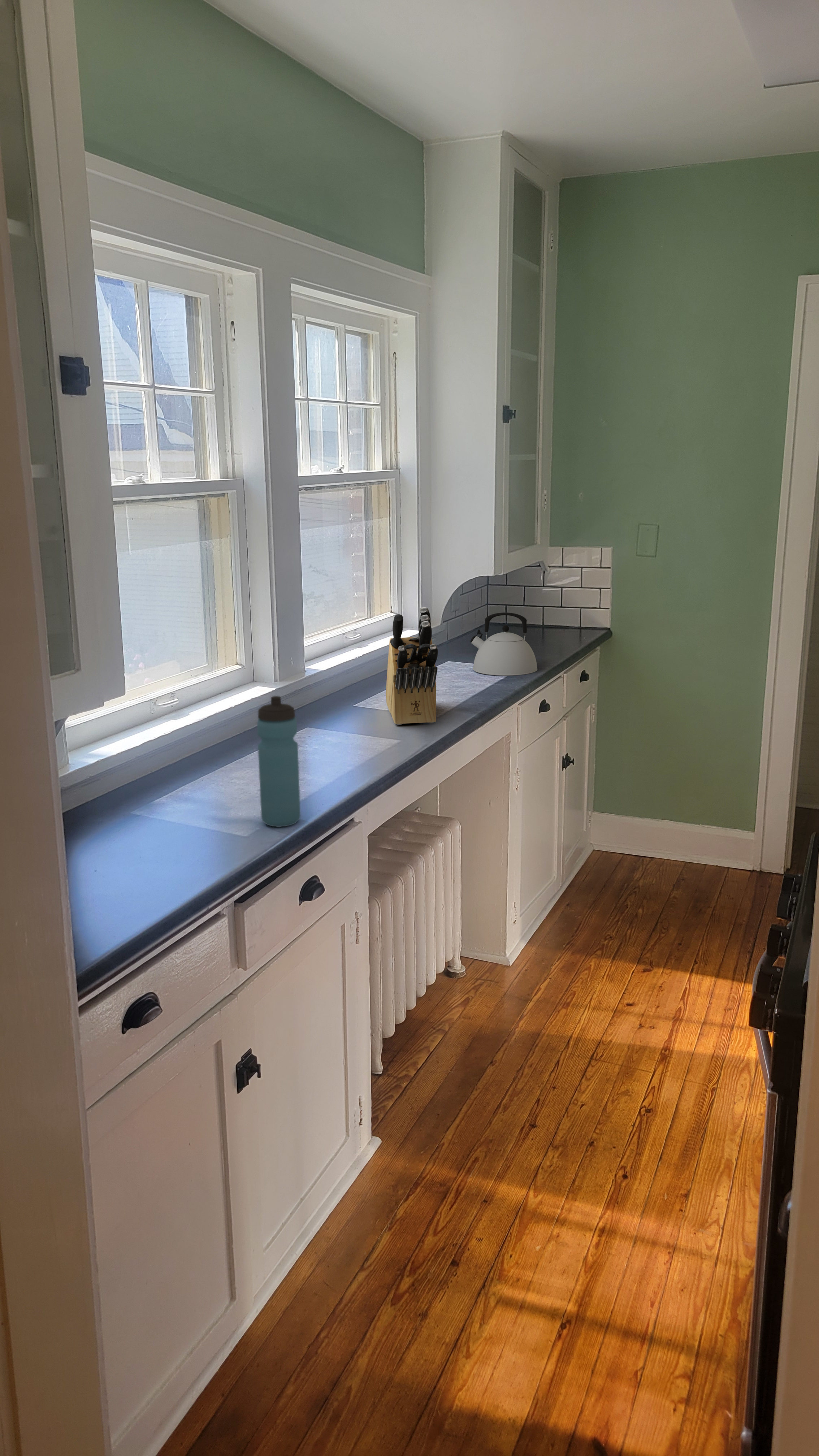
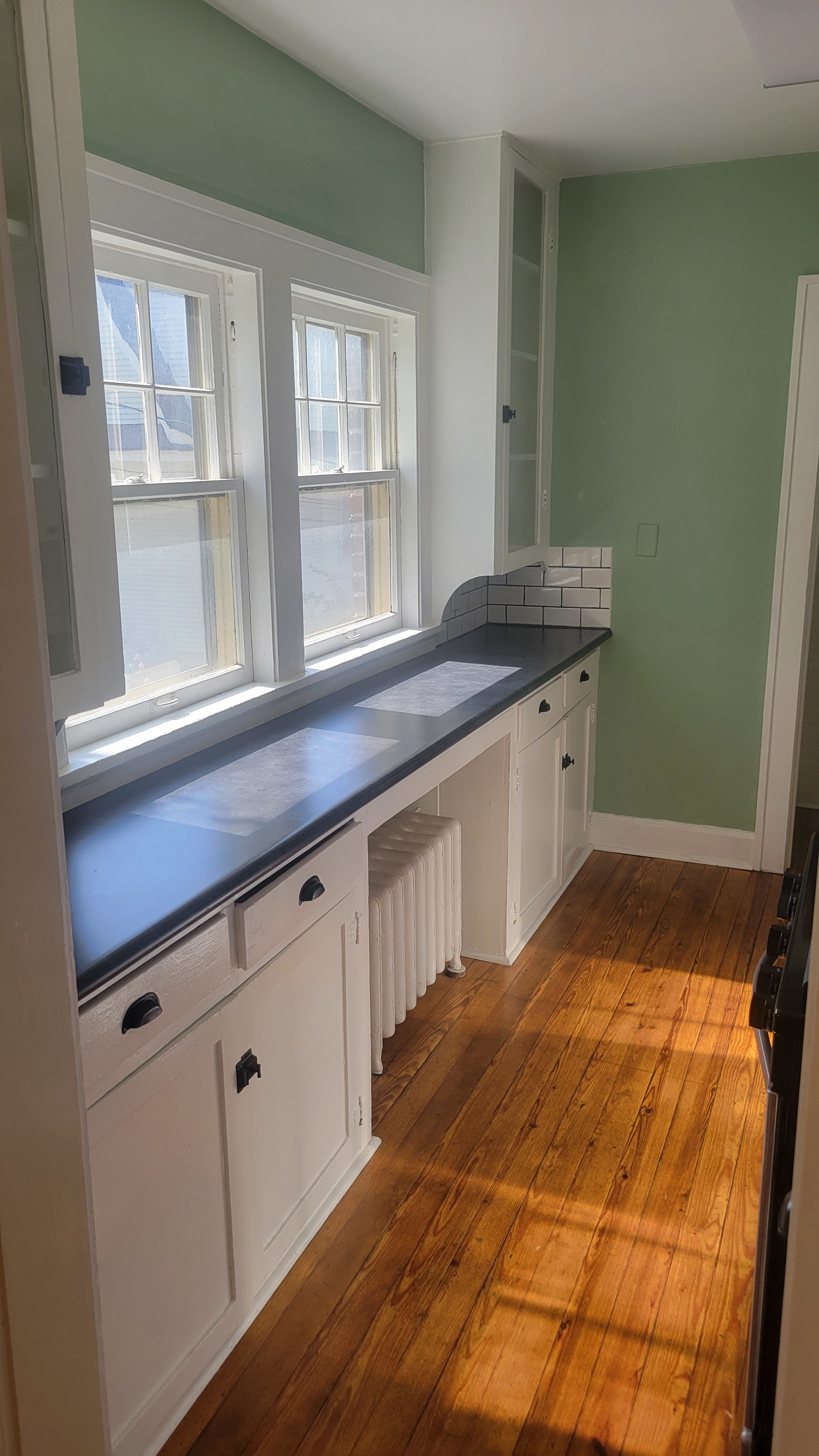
- kettle [470,612,538,676]
- water bottle [257,696,301,827]
- knife block [385,606,438,725]
